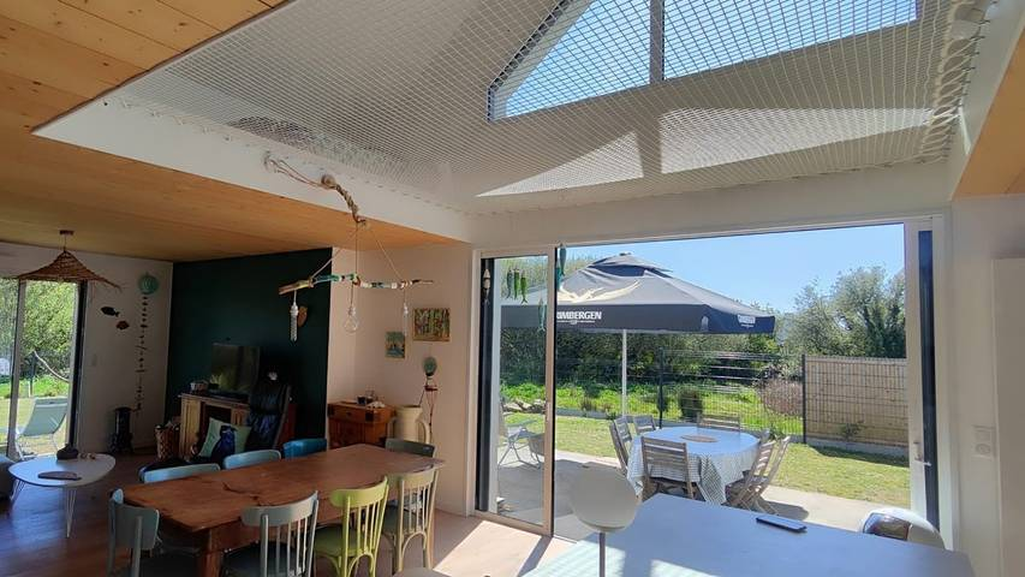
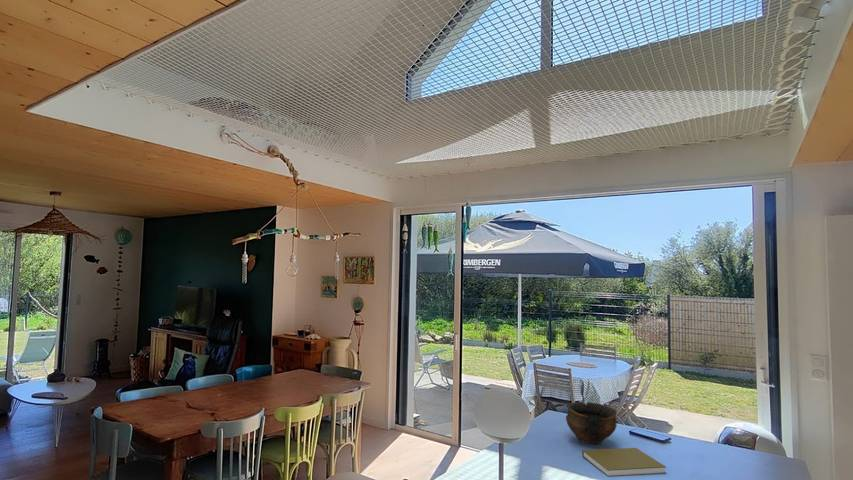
+ bowl [565,401,618,445]
+ book [581,447,667,478]
